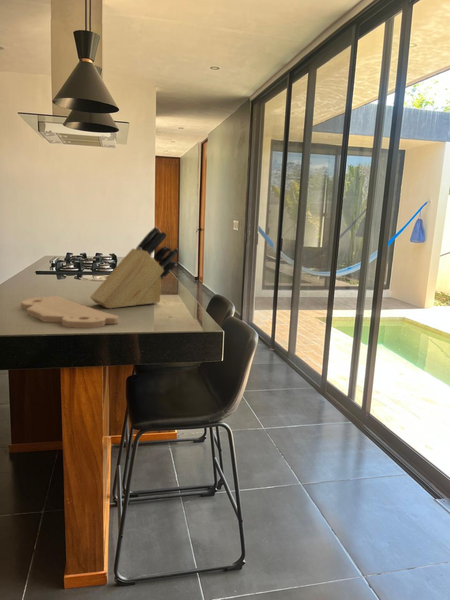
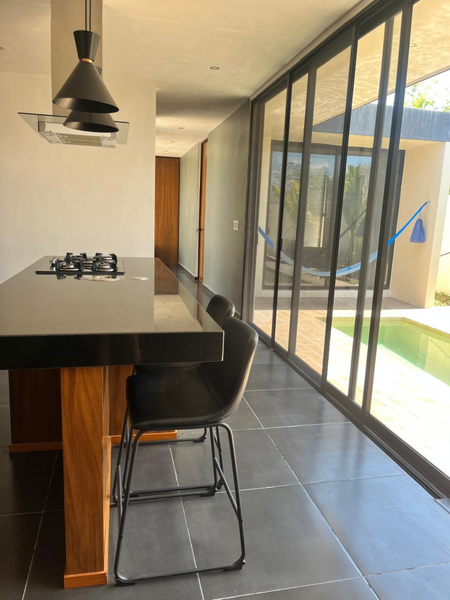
- cutting board [20,295,119,329]
- knife block [89,226,180,310]
